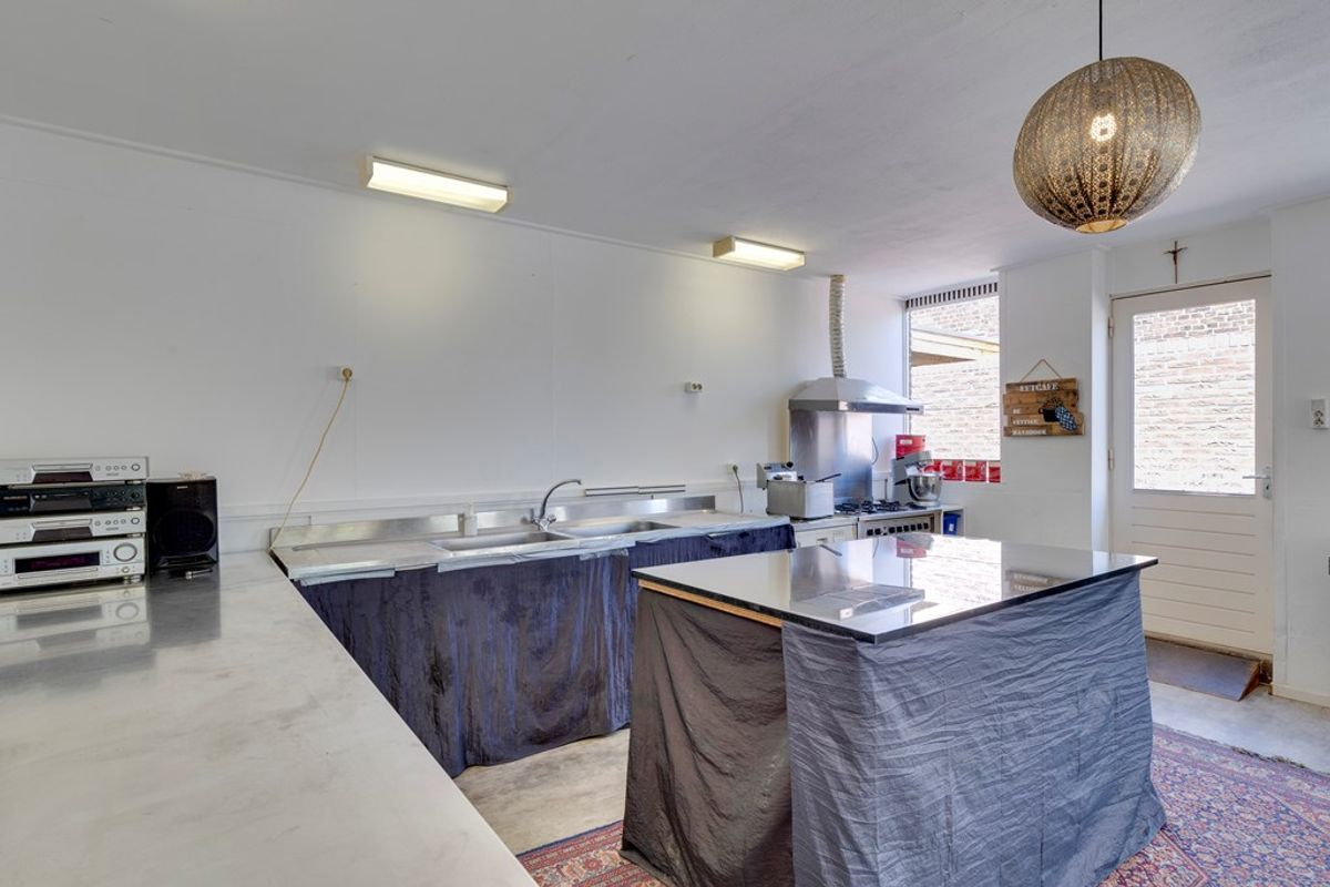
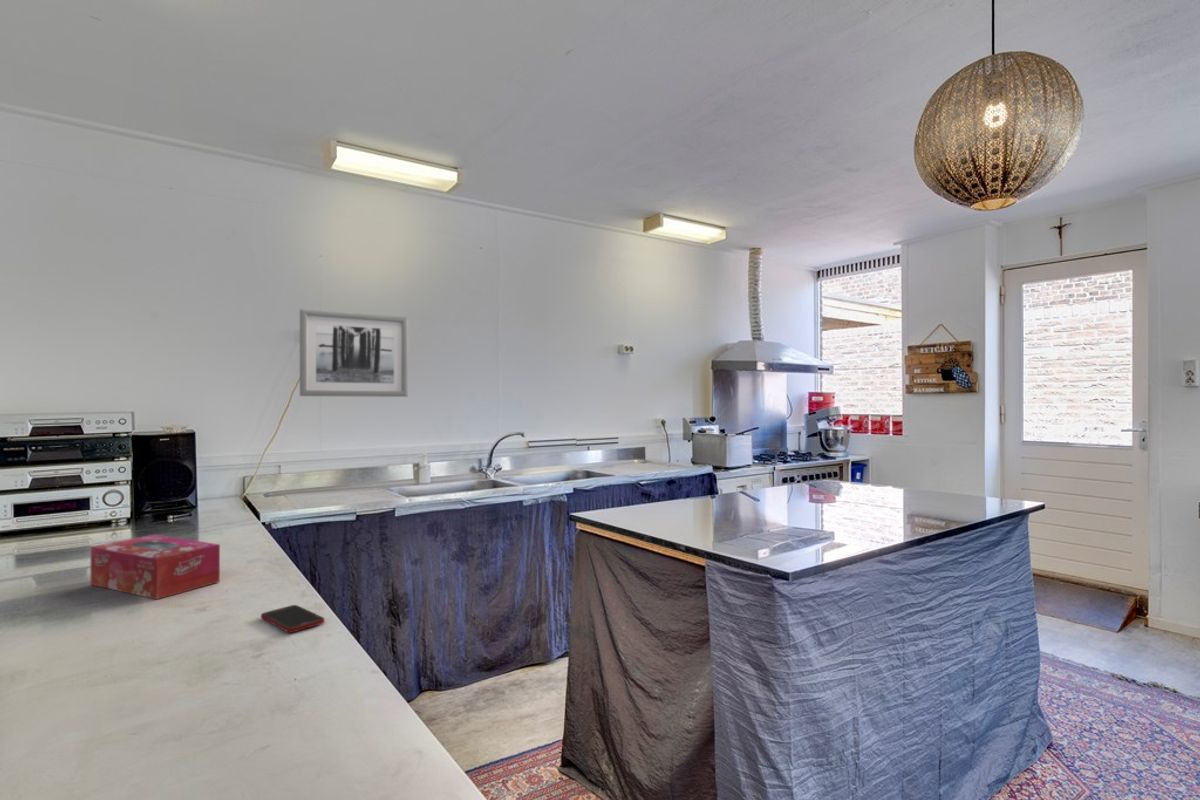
+ cell phone [260,604,325,634]
+ tissue box [89,534,221,600]
+ wall art [299,308,409,398]
